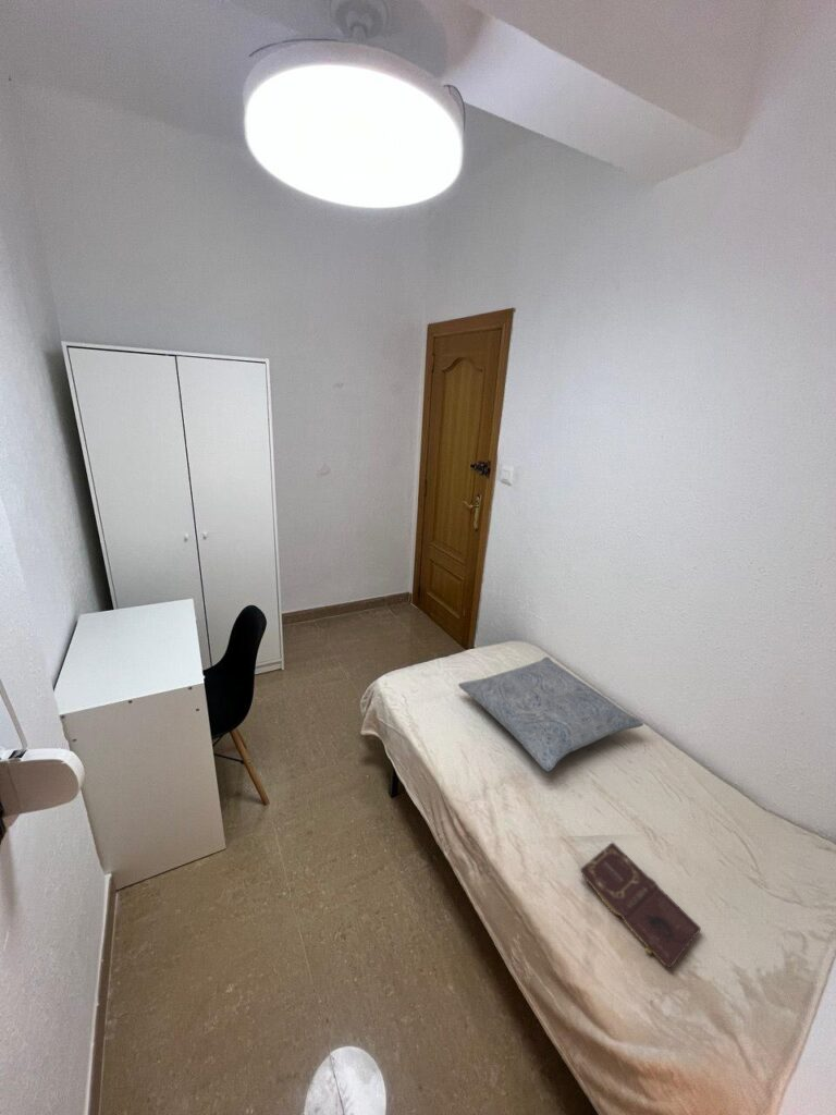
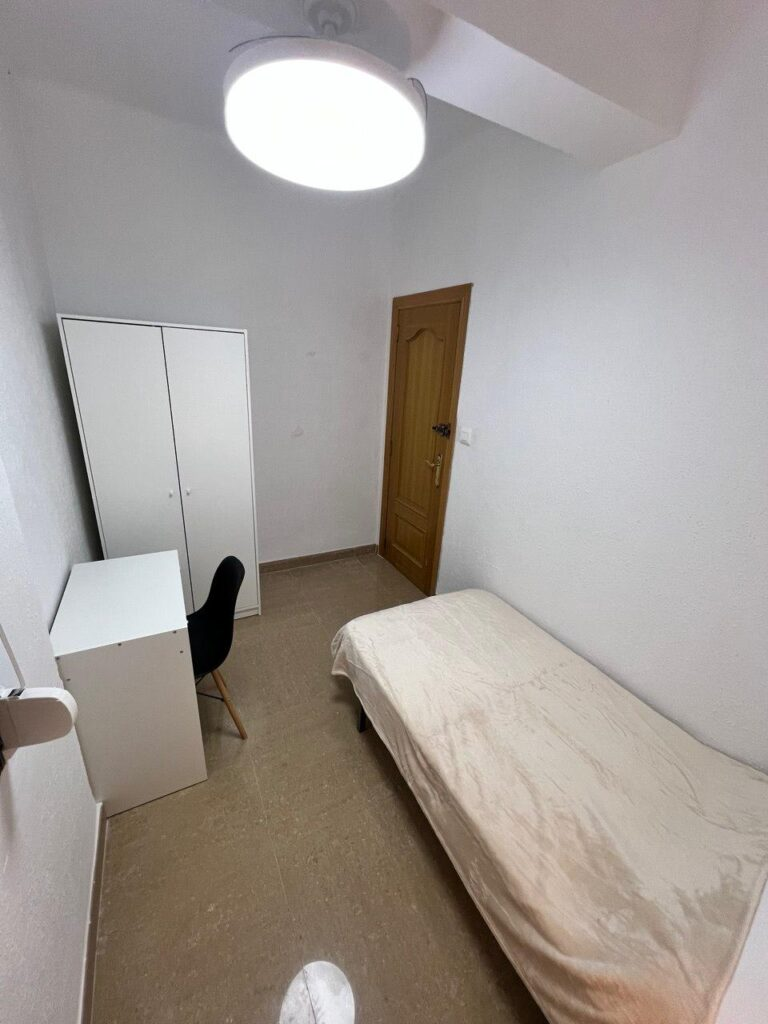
- book [579,842,702,969]
- pillow [457,655,644,773]
